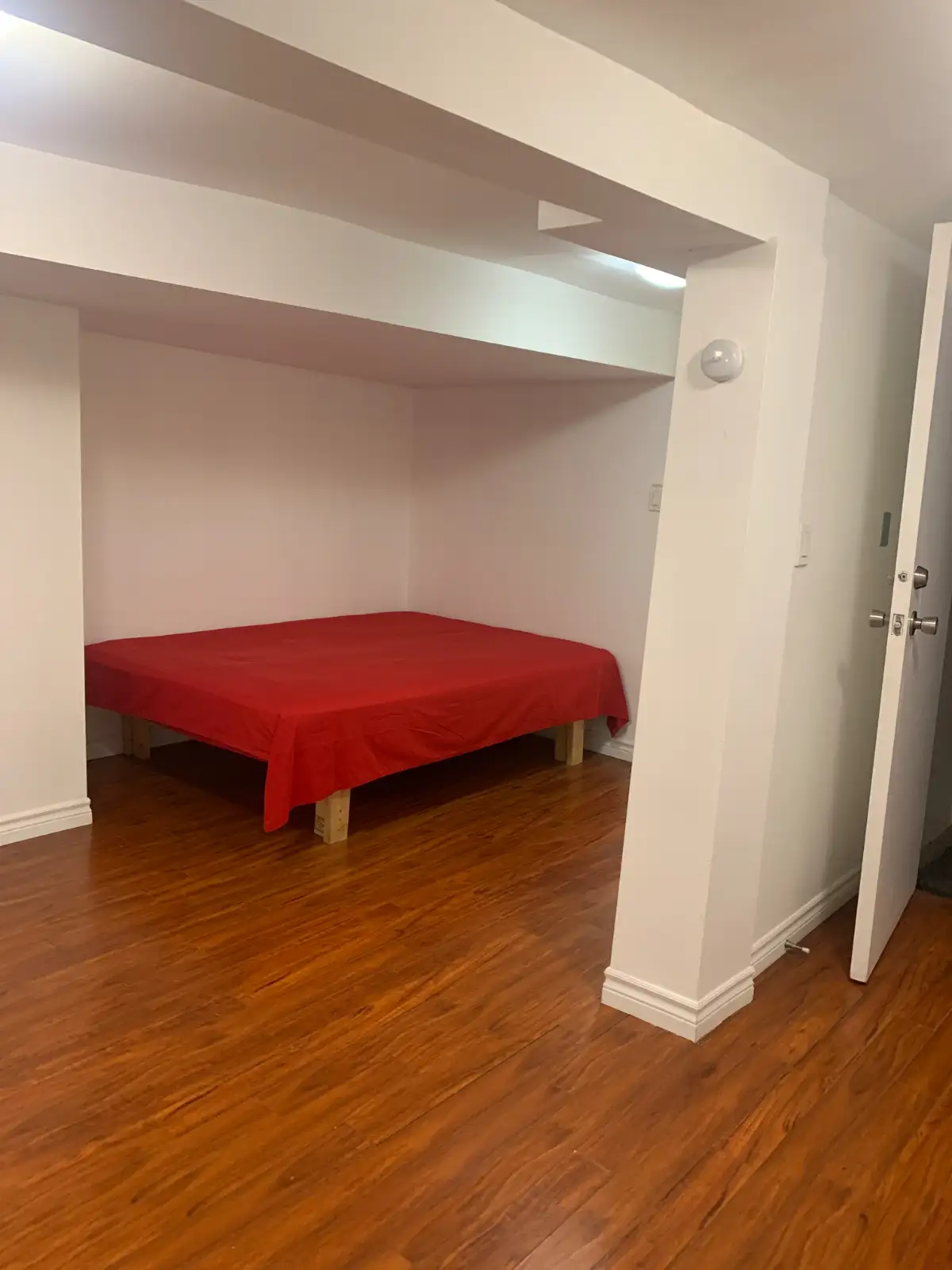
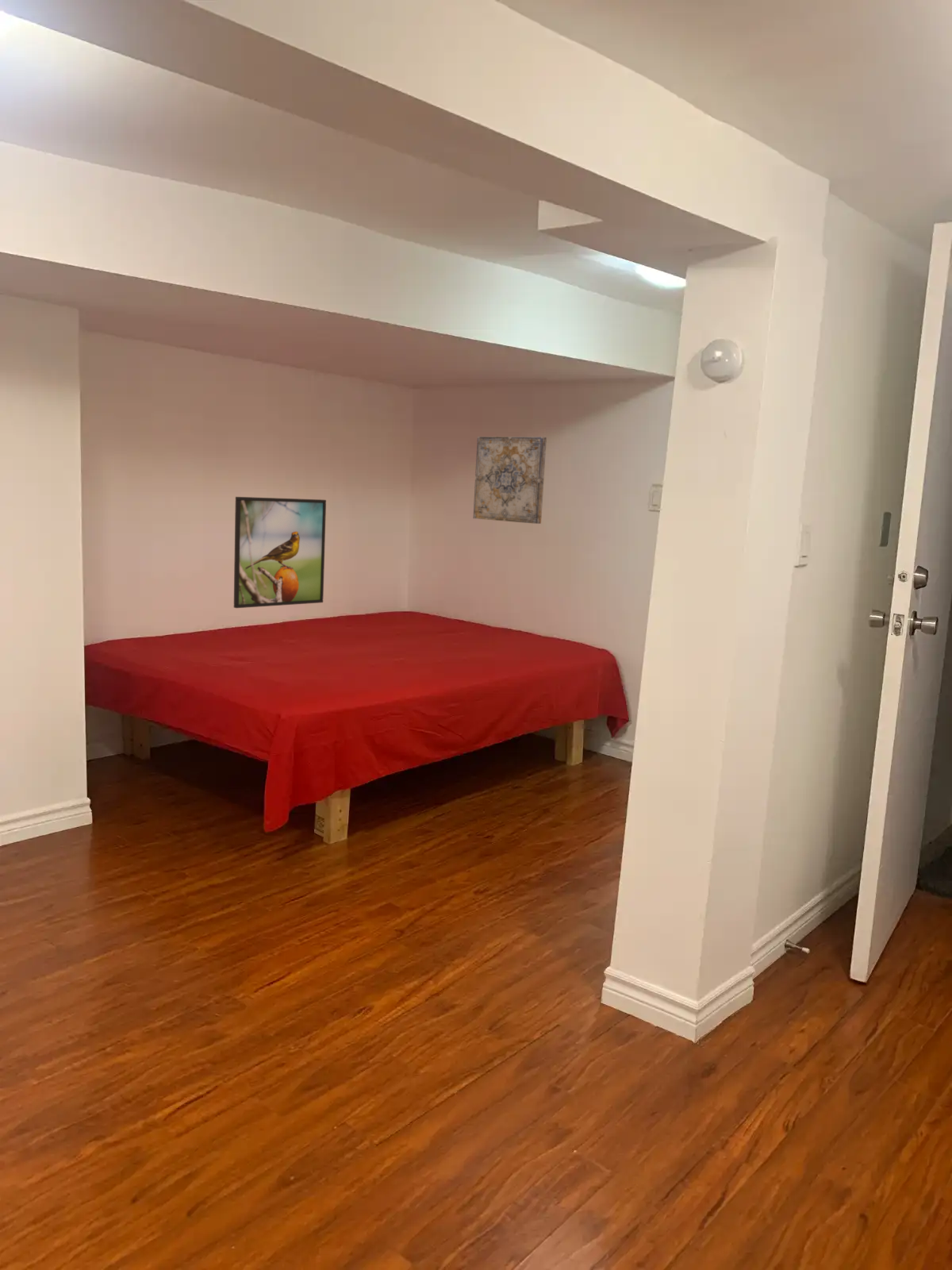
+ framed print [233,496,327,609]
+ wall art [473,436,547,525]
